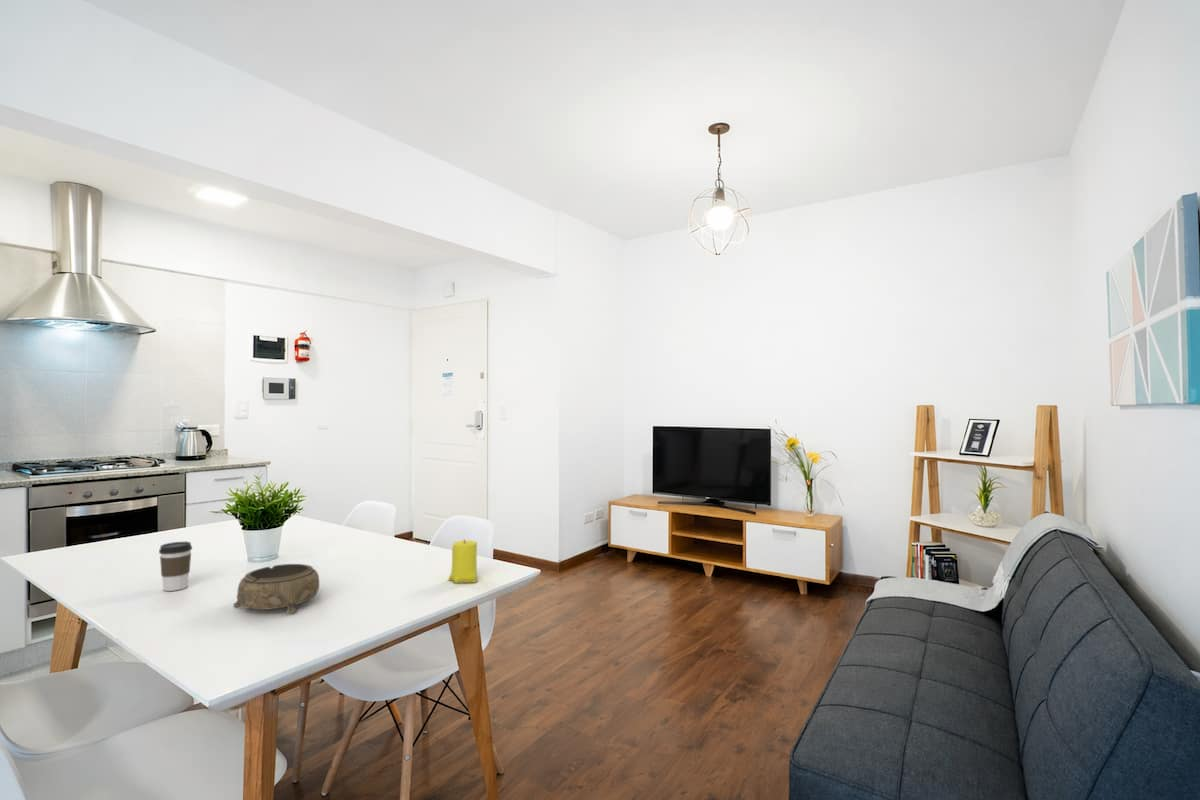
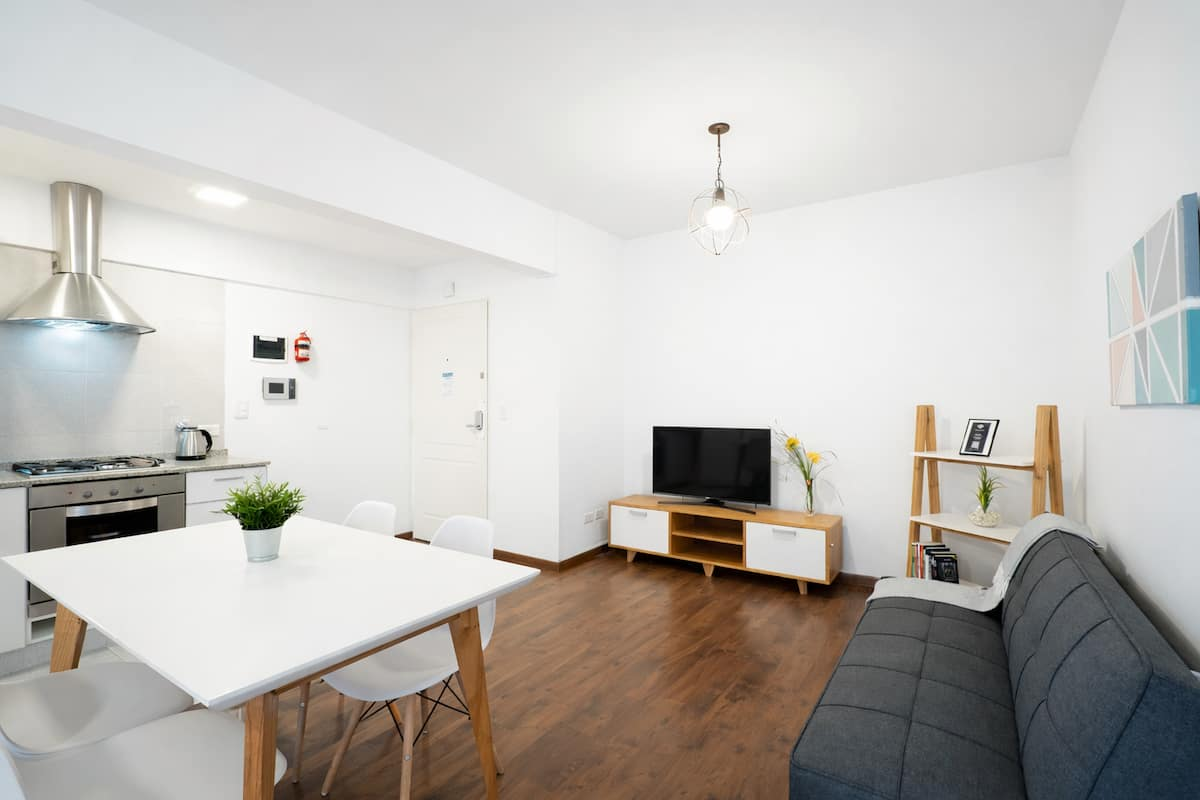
- coffee cup [158,541,193,592]
- decorative bowl [232,563,320,614]
- candle [447,538,479,584]
